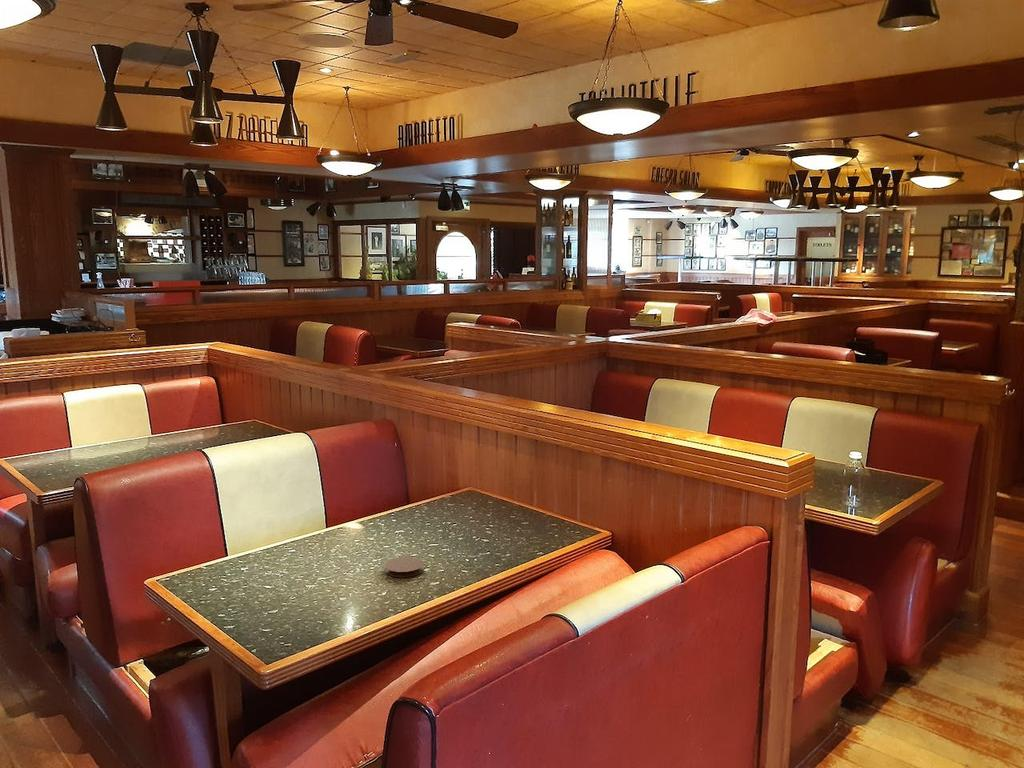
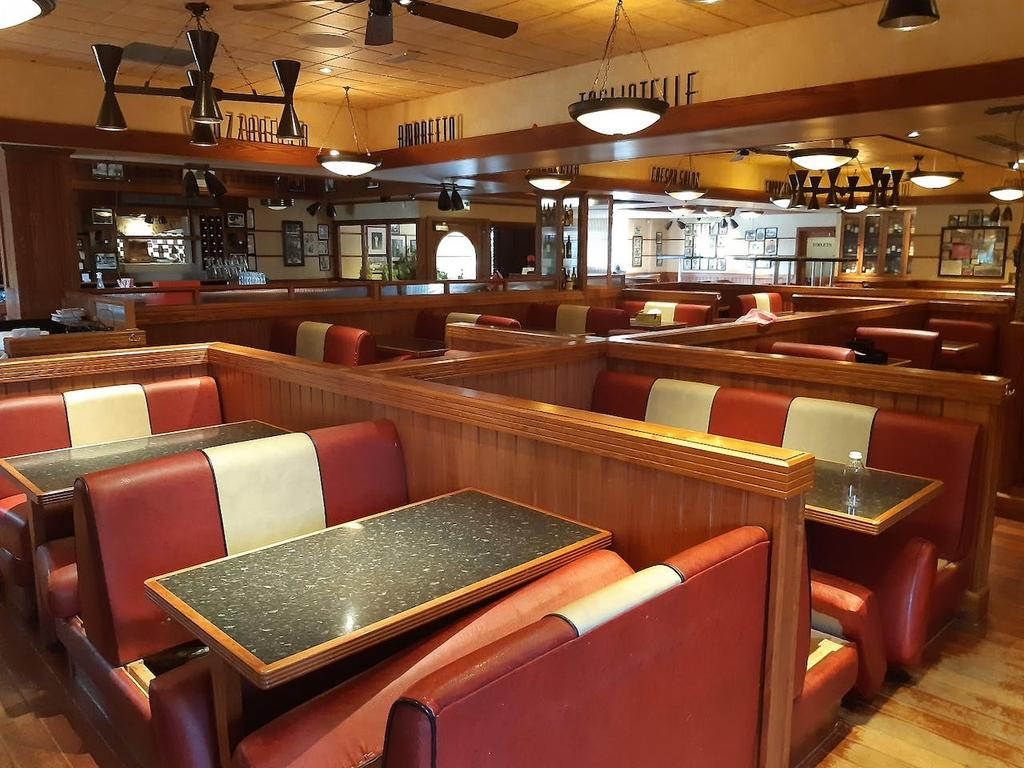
- coaster [384,556,425,578]
